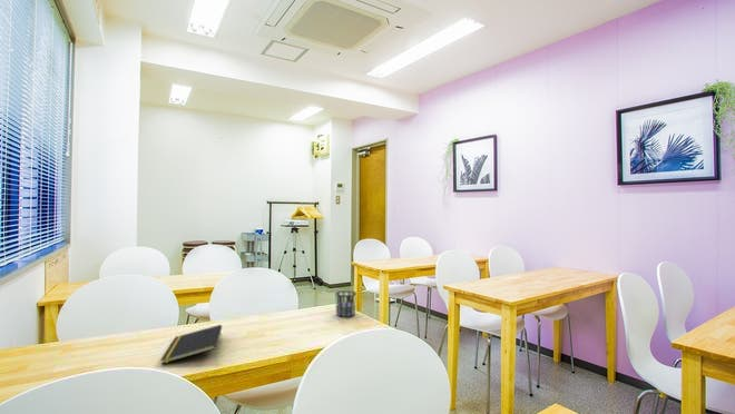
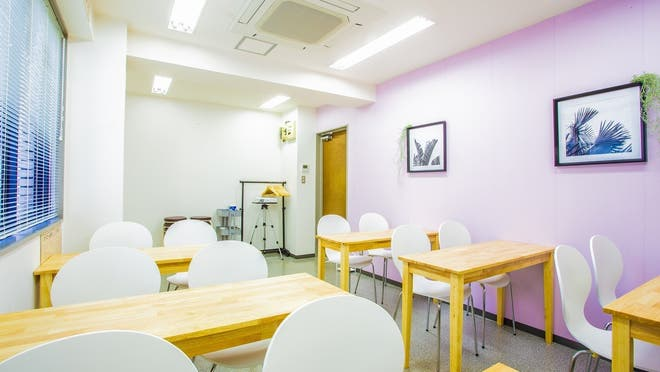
- cup [334,289,357,318]
- notepad [159,324,223,365]
